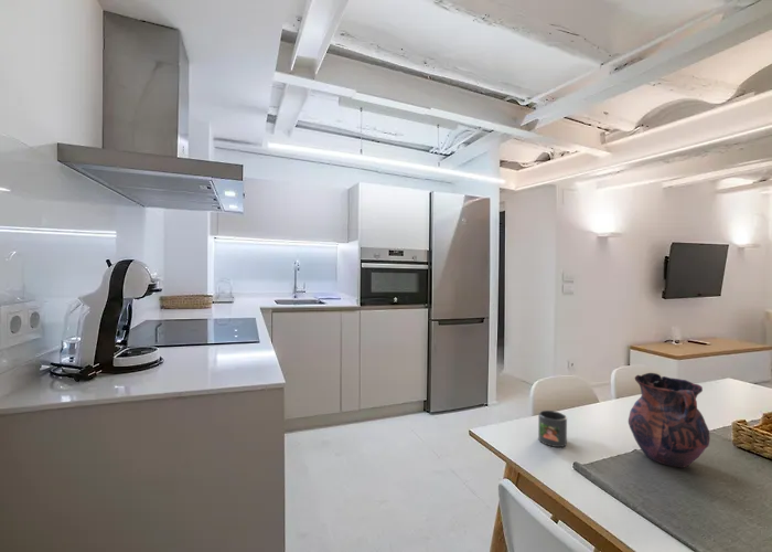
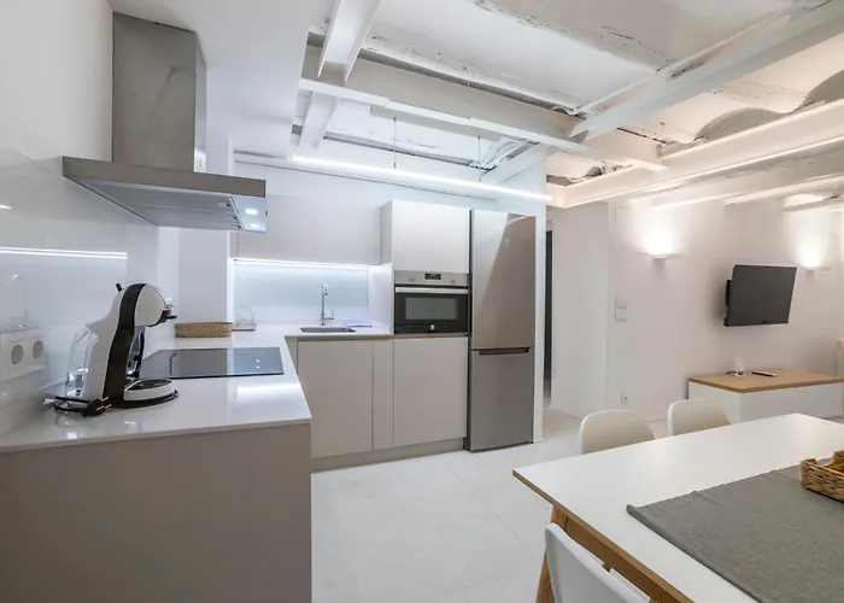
- vase [628,372,711,469]
- mug [537,410,568,448]
